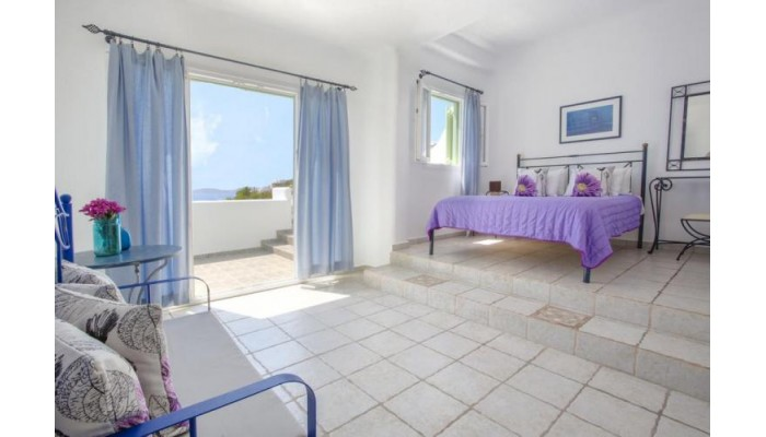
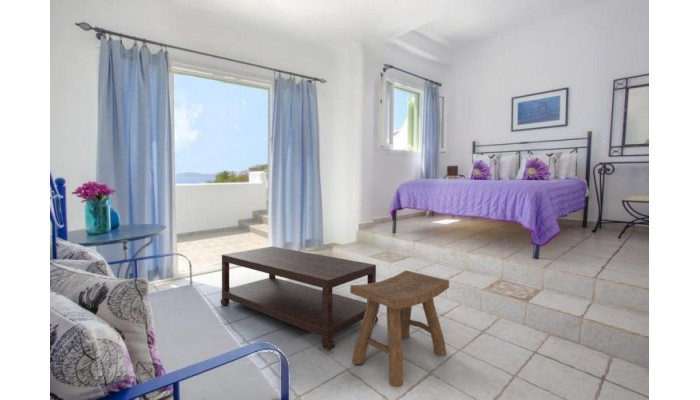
+ stool [349,269,450,388]
+ coffee table [220,246,379,352]
